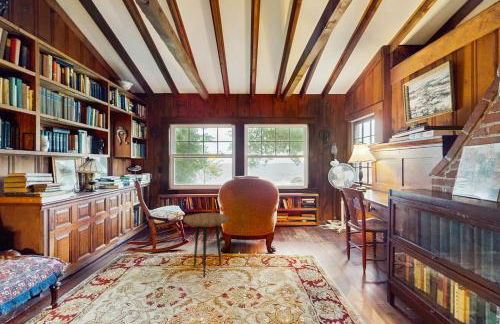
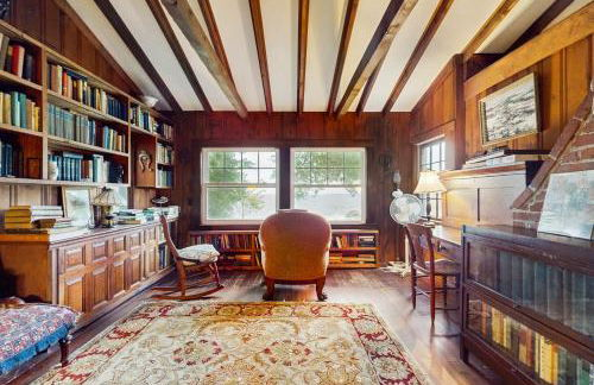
- side table [183,212,230,278]
